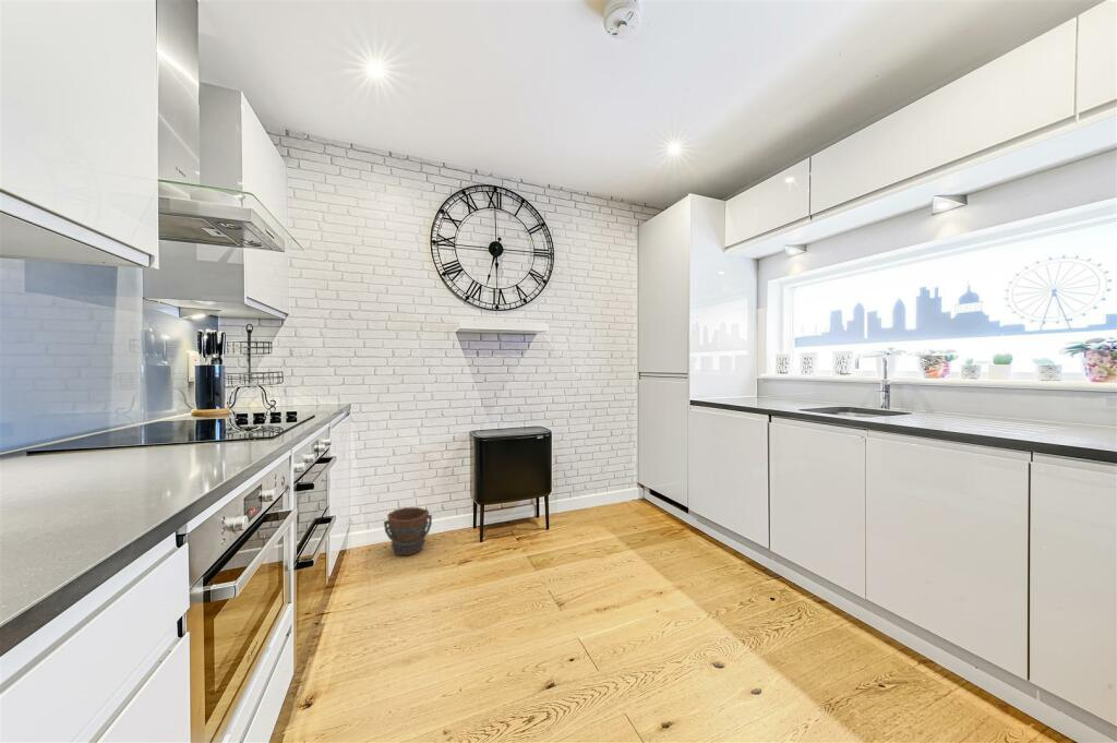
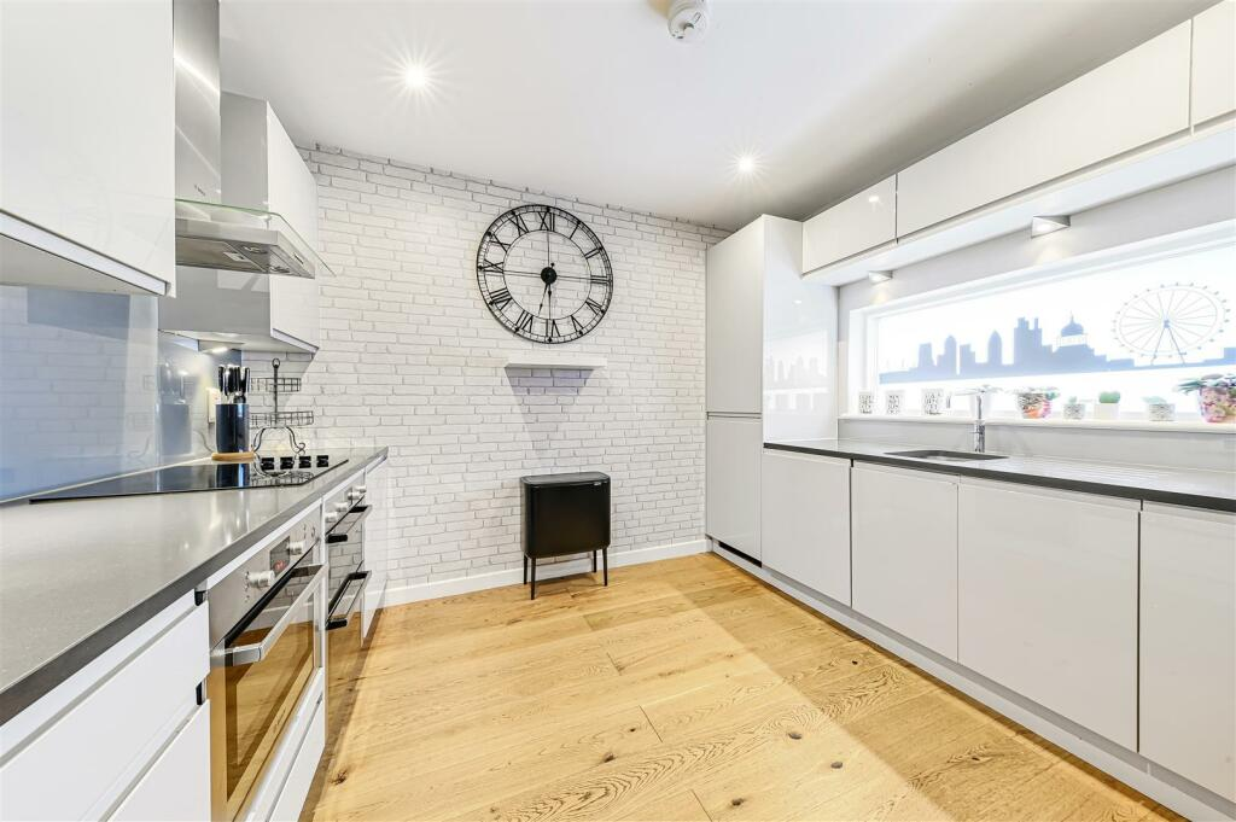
- bucket [383,506,433,558]
